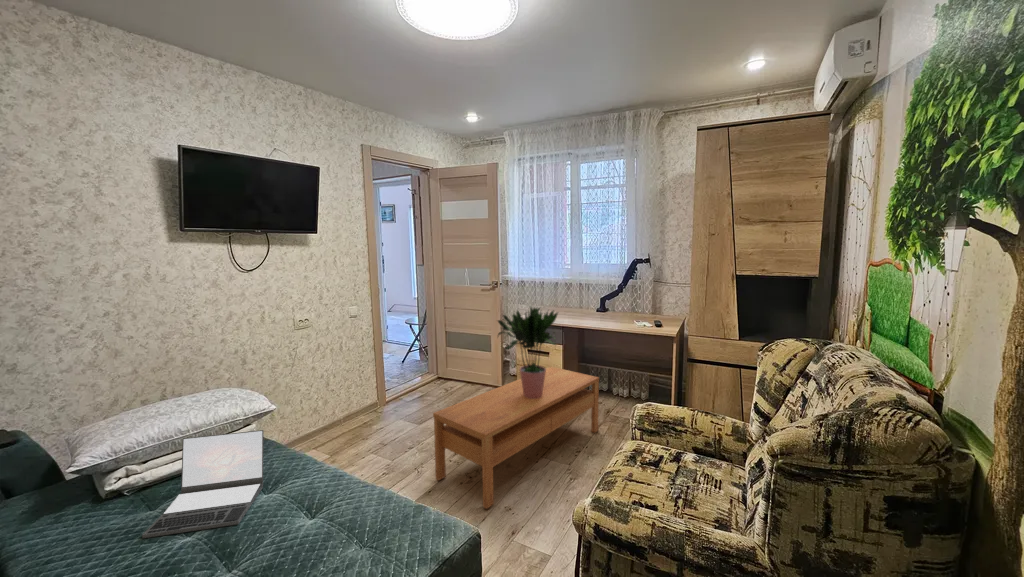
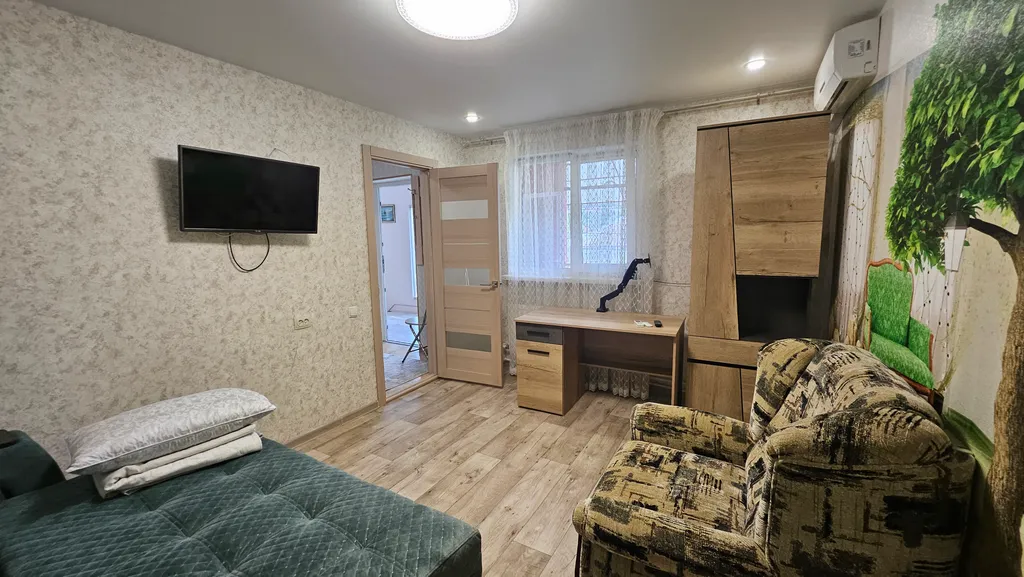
- potted plant [494,304,560,399]
- coffee table [432,366,600,510]
- laptop [141,429,264,539]
